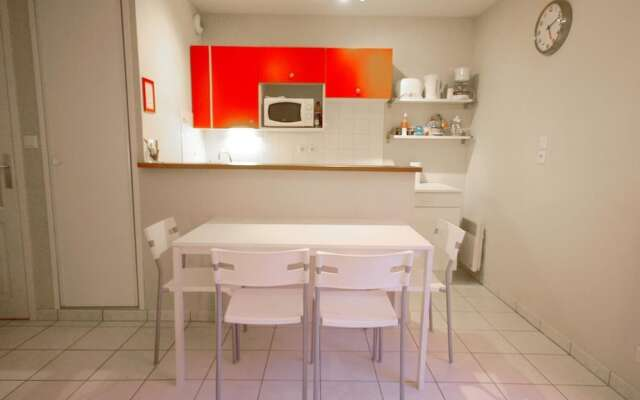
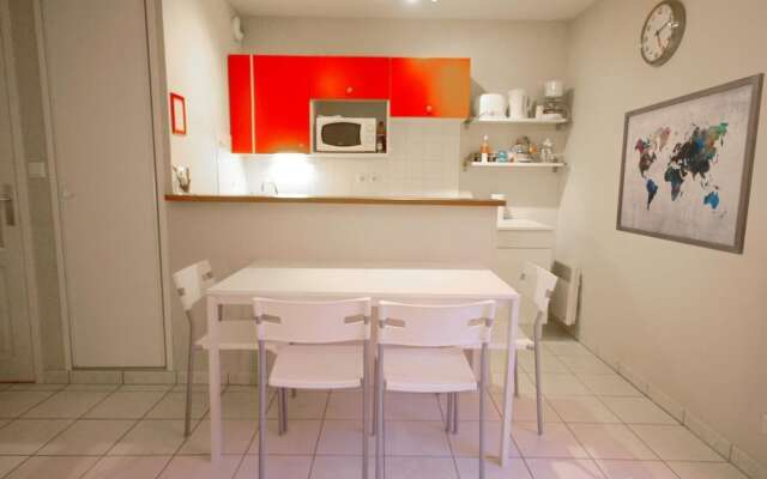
+ wall art [615,72,766,256]
